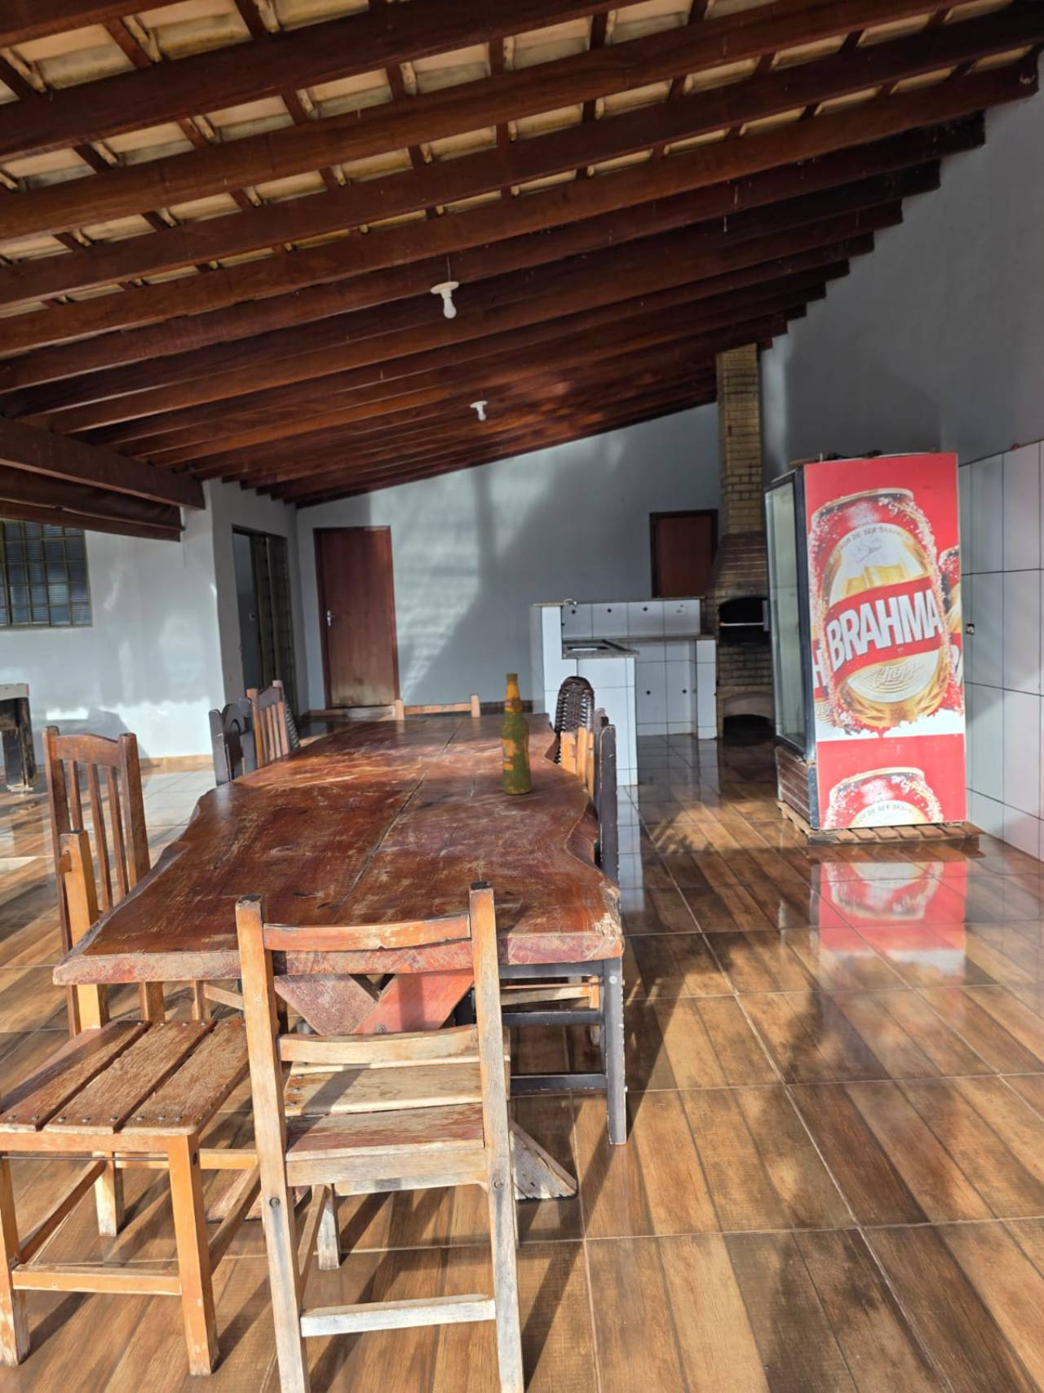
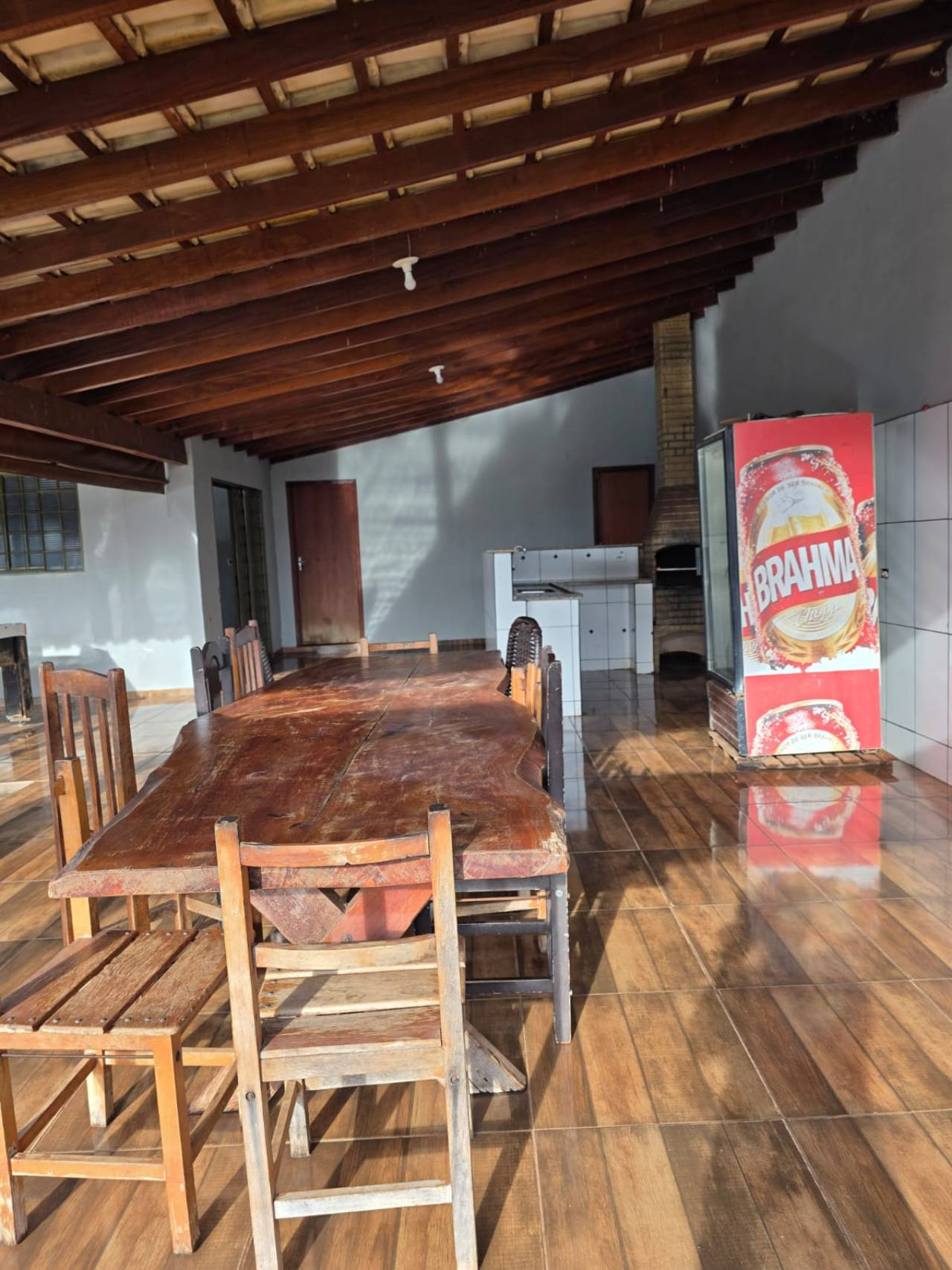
- beer bottle [498,672,533,795]
